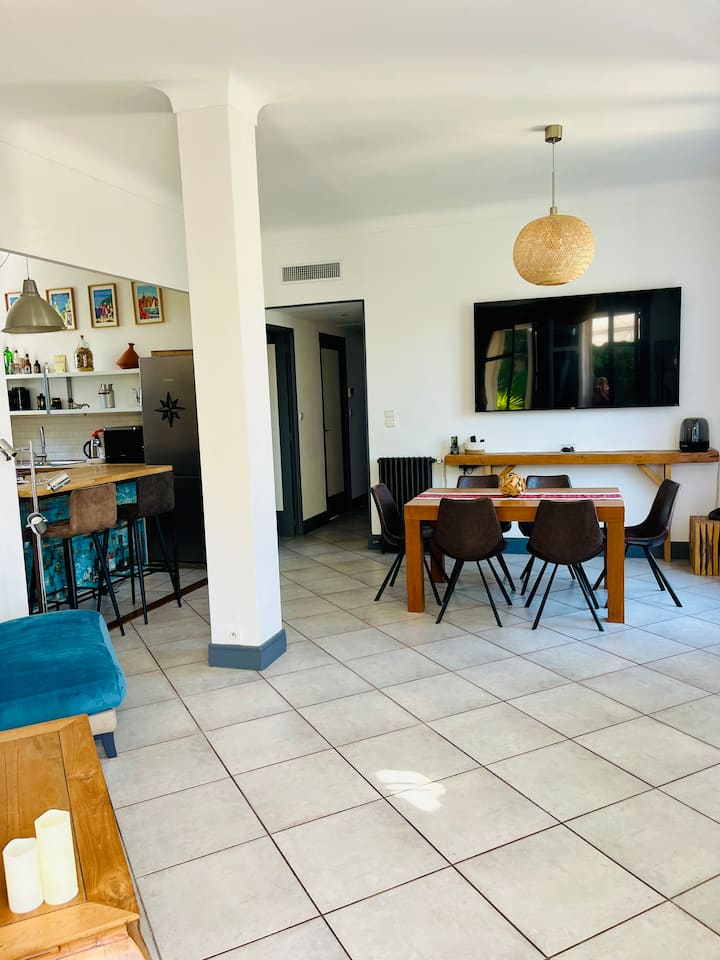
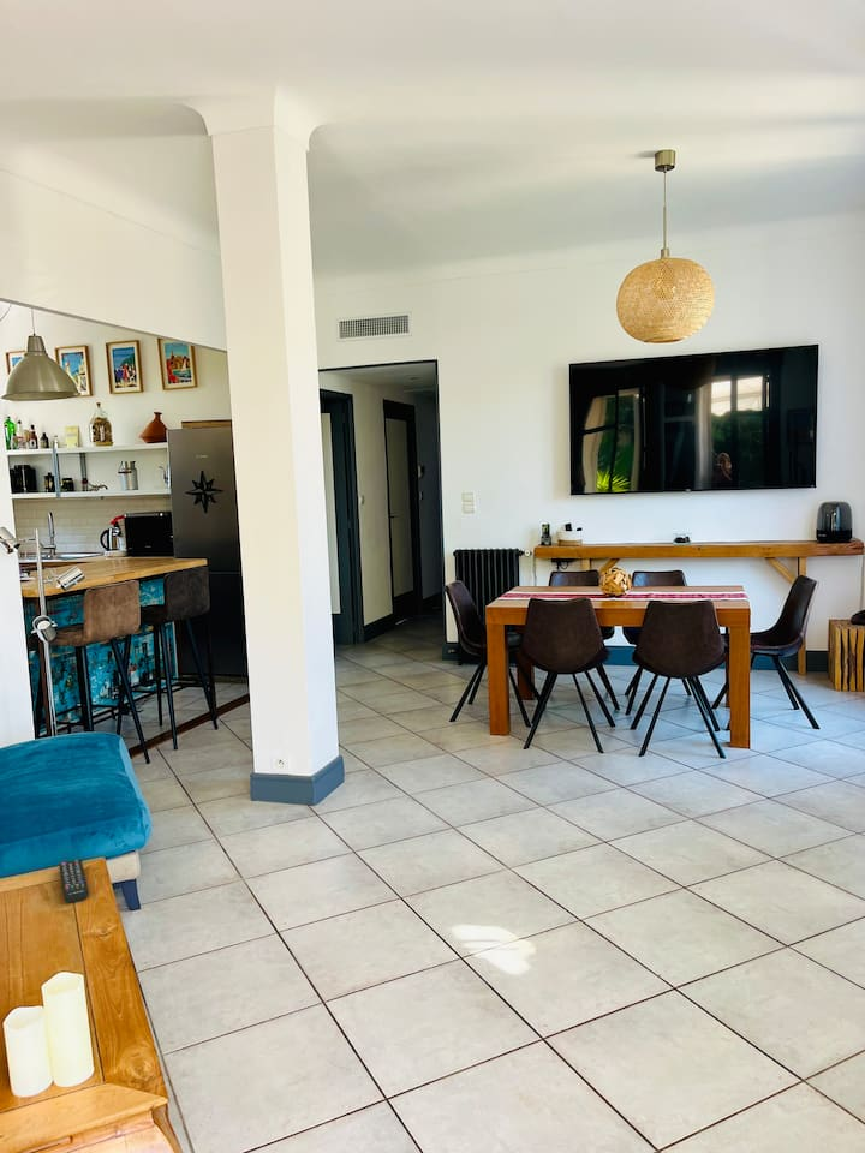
+ remote control [58,858,90,904]
